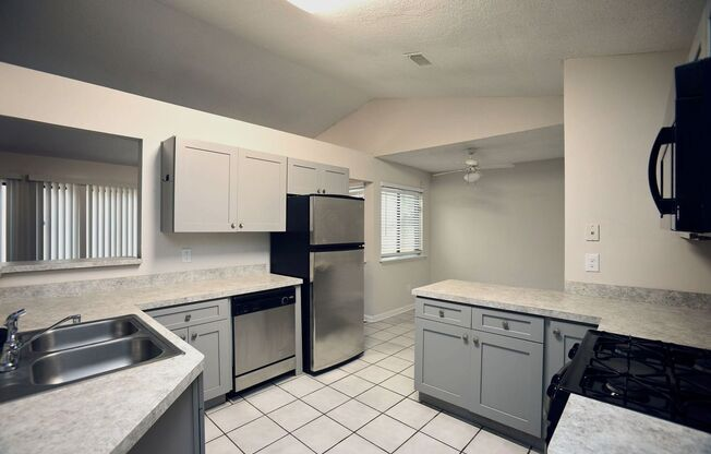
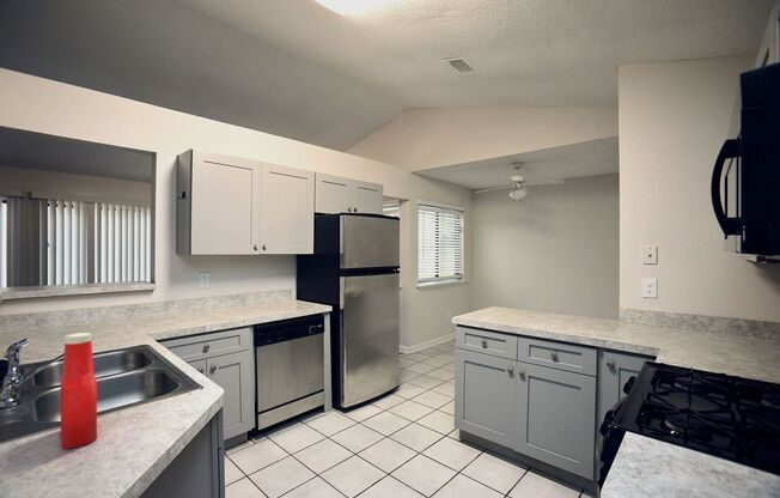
+ soap bottle [60,332,98,450]
